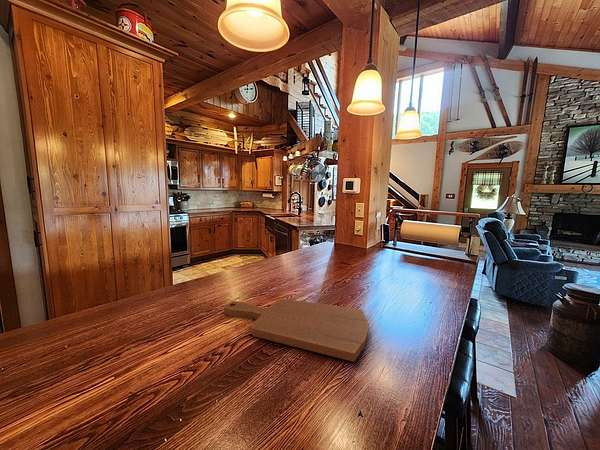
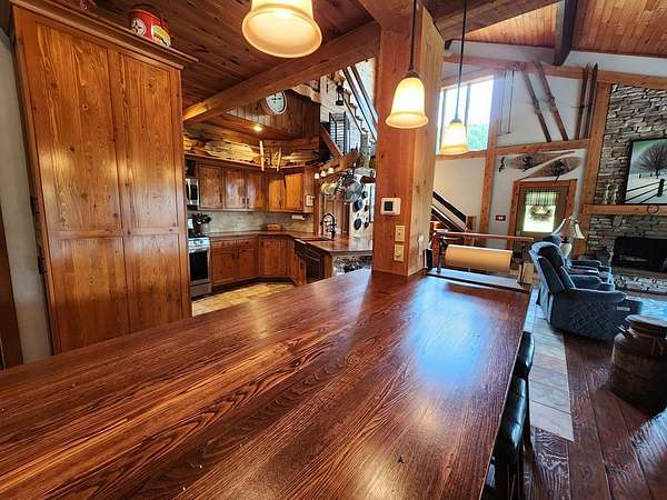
- cutting board [223,297,369,363]
